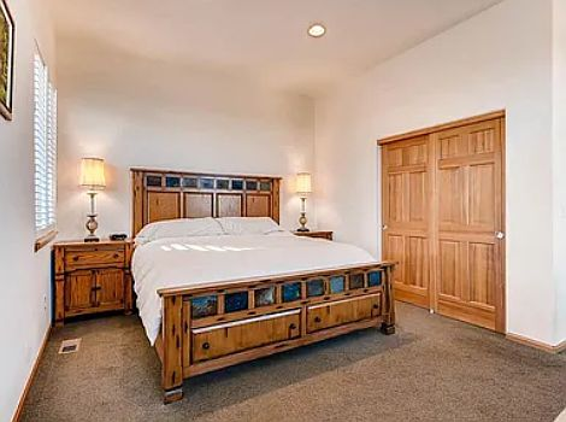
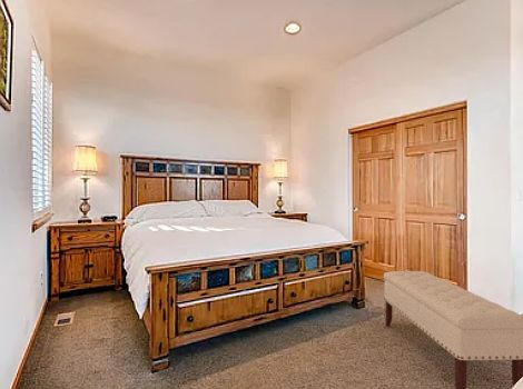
+ bench [383,270,523,389]
